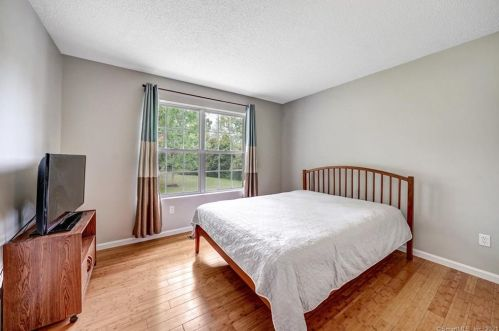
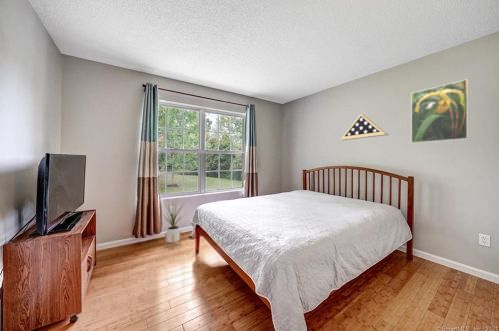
+ display case [339,113,390,141]
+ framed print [410,78,469,144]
+ house plant [159,199,188,250]
